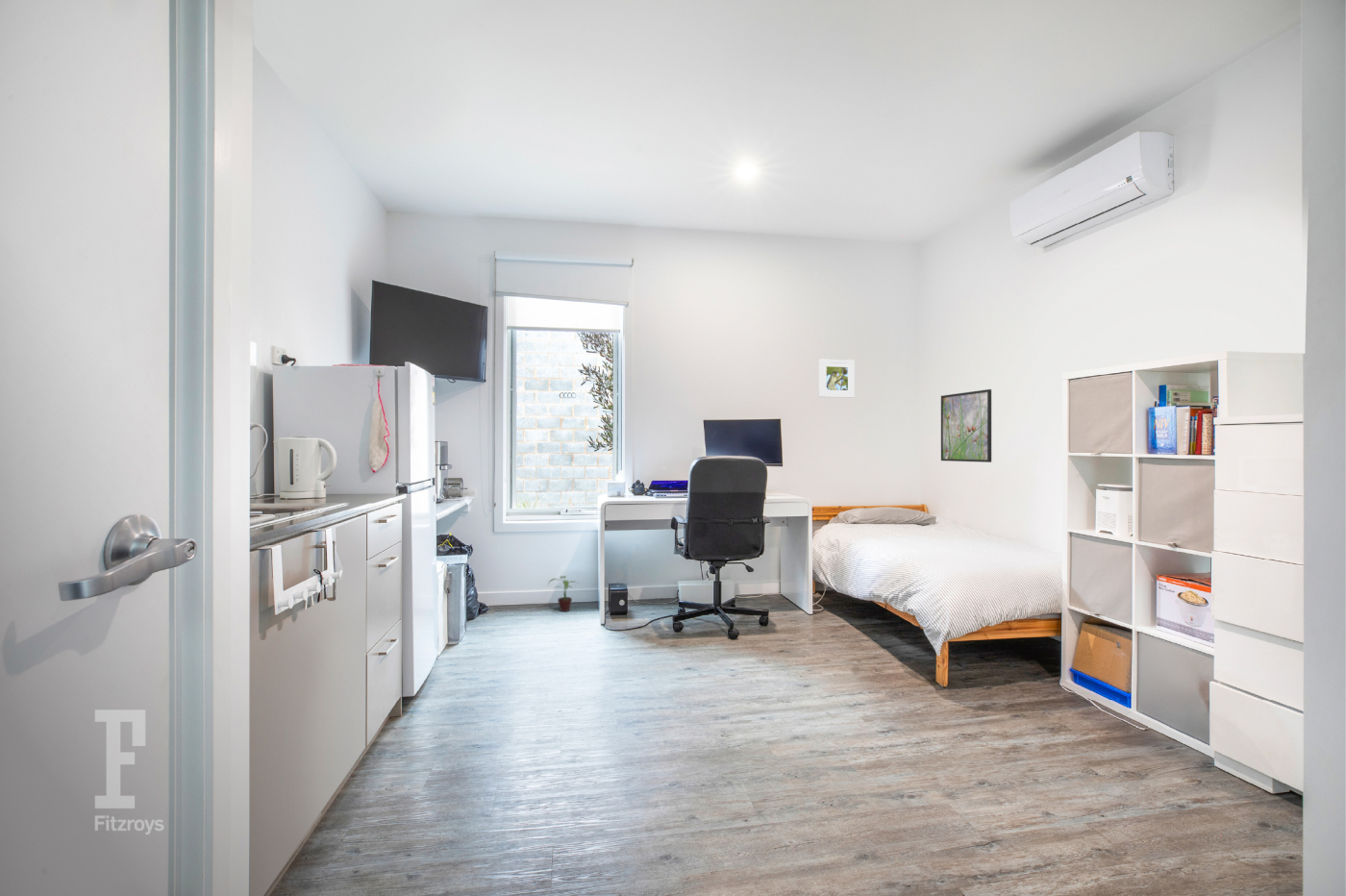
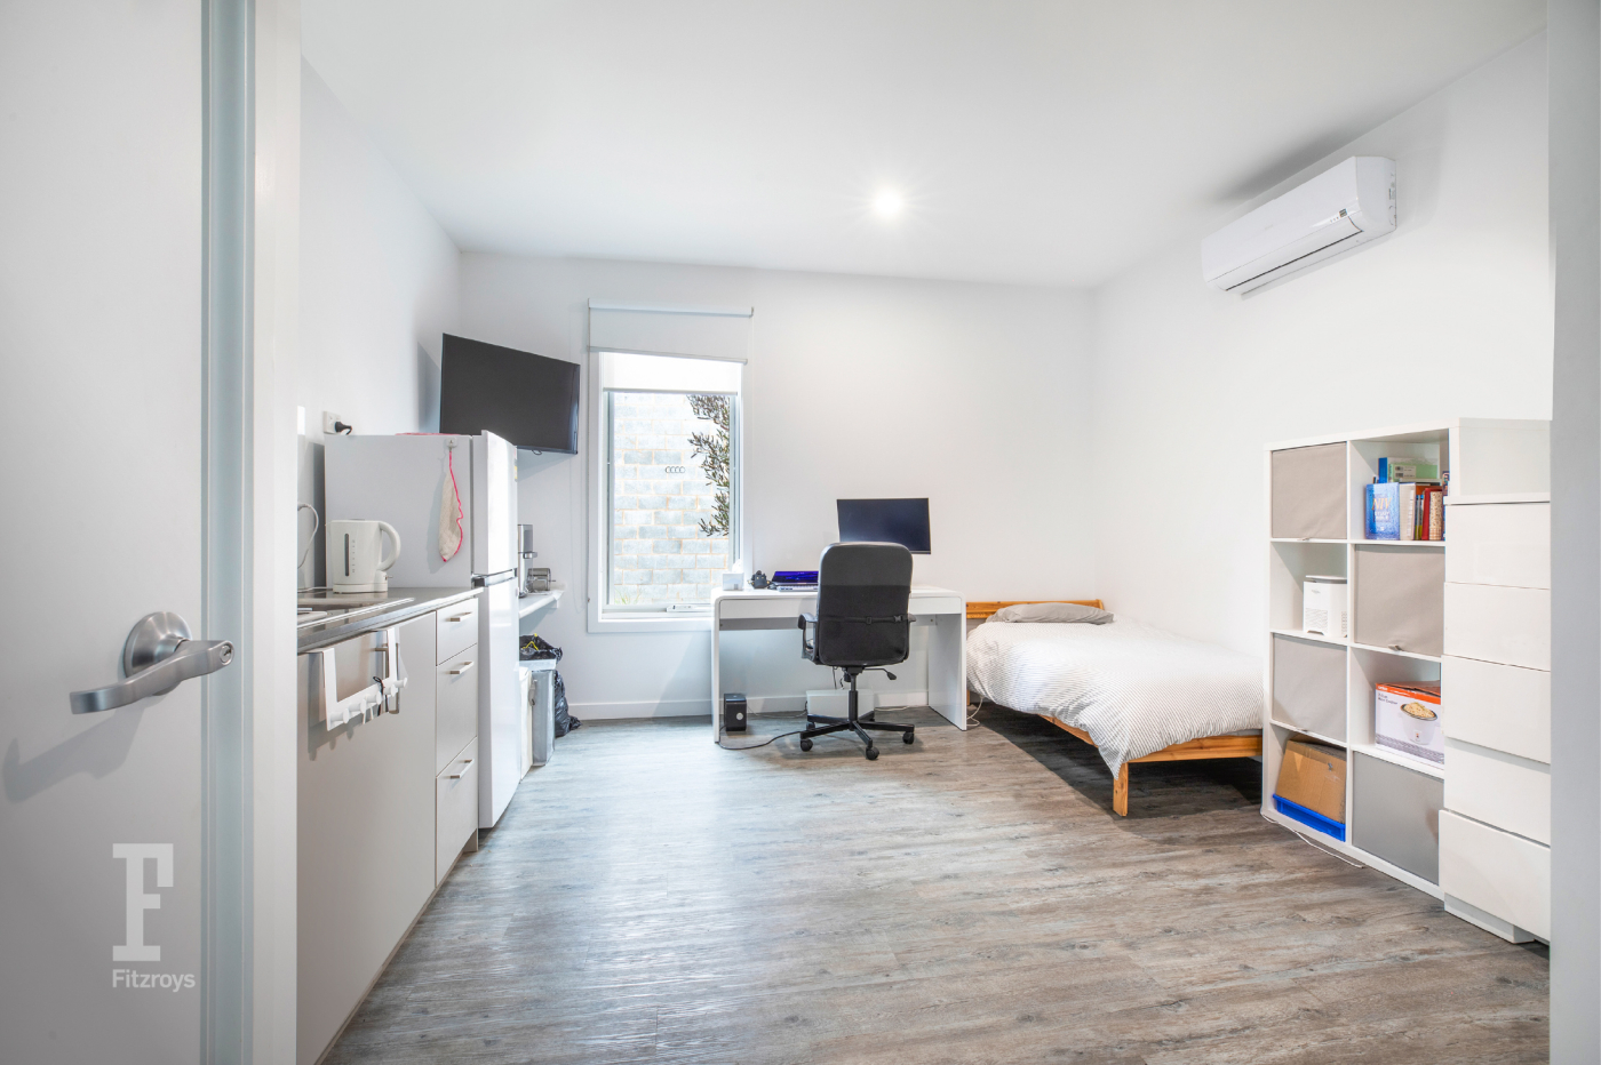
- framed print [940,388,992,463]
- potted plant [547,575,580,612]
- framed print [818,359,856,399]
